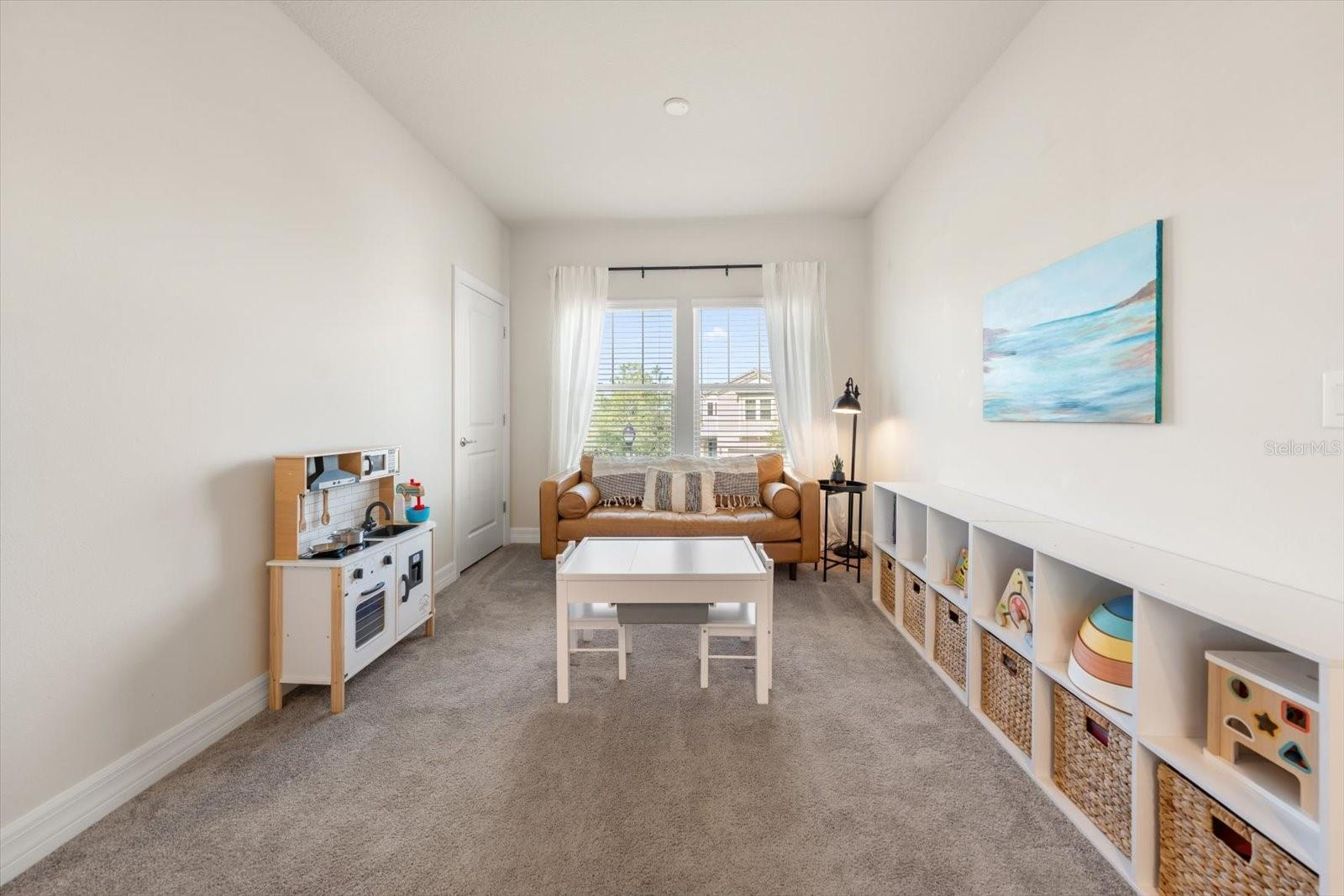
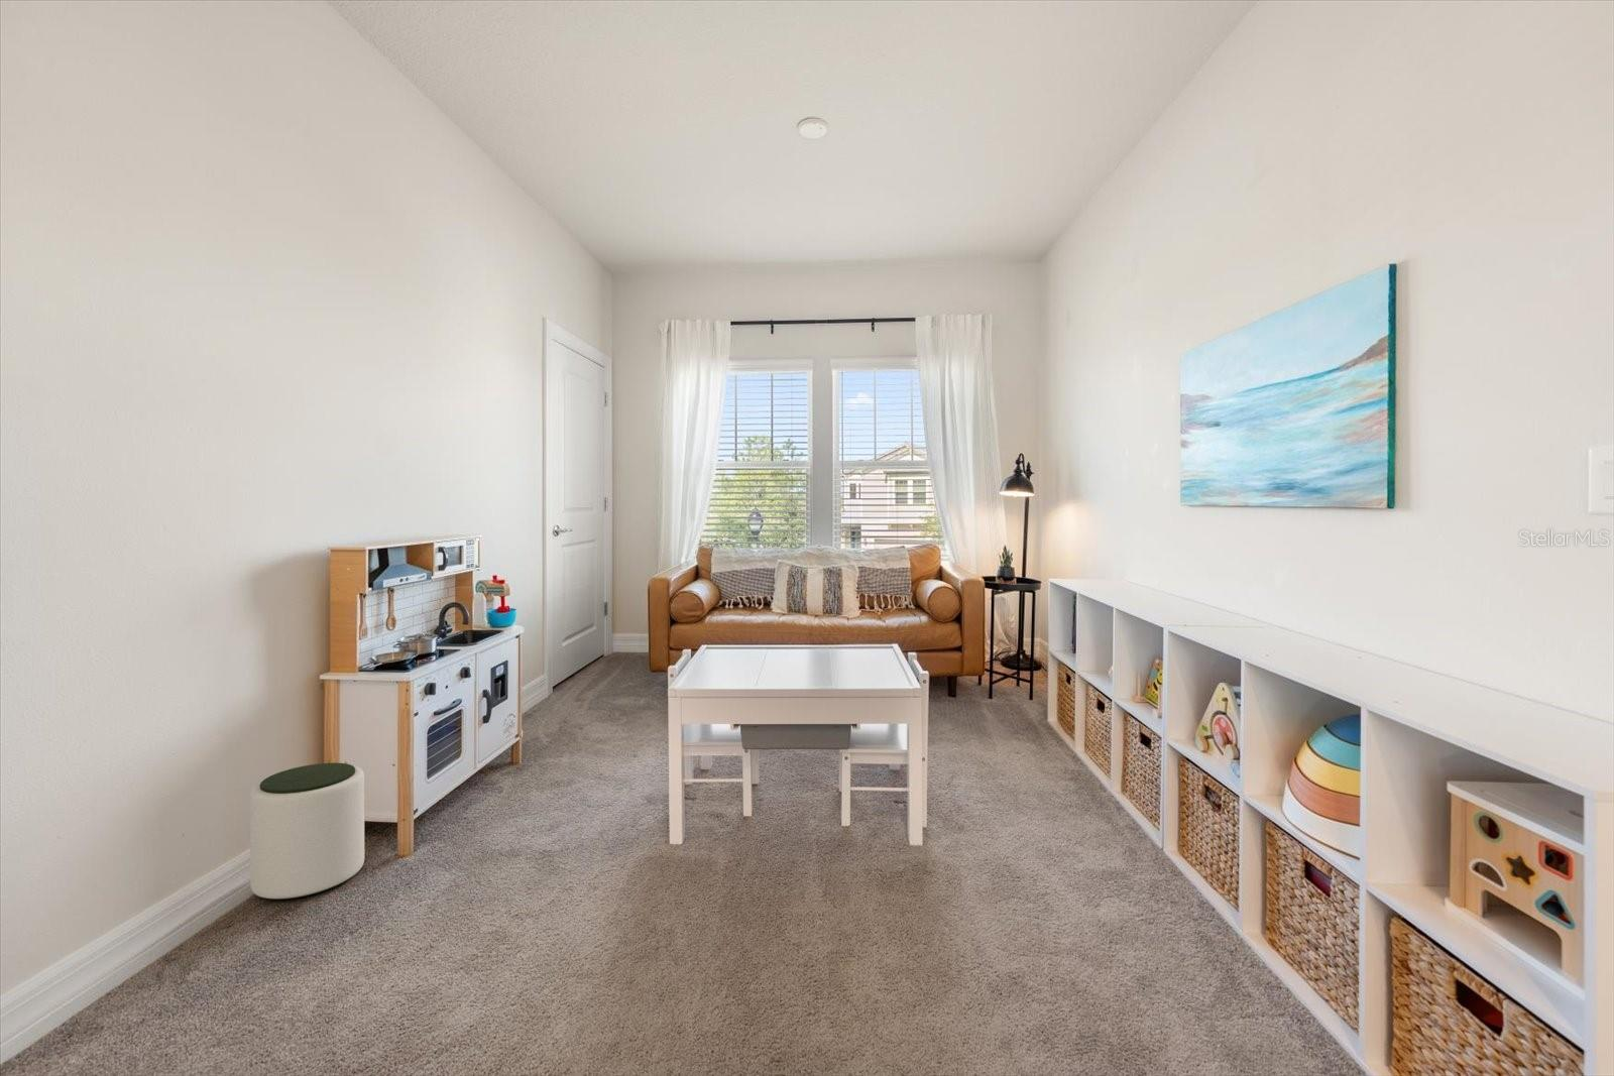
+ plant pot [249,761,365,901]
